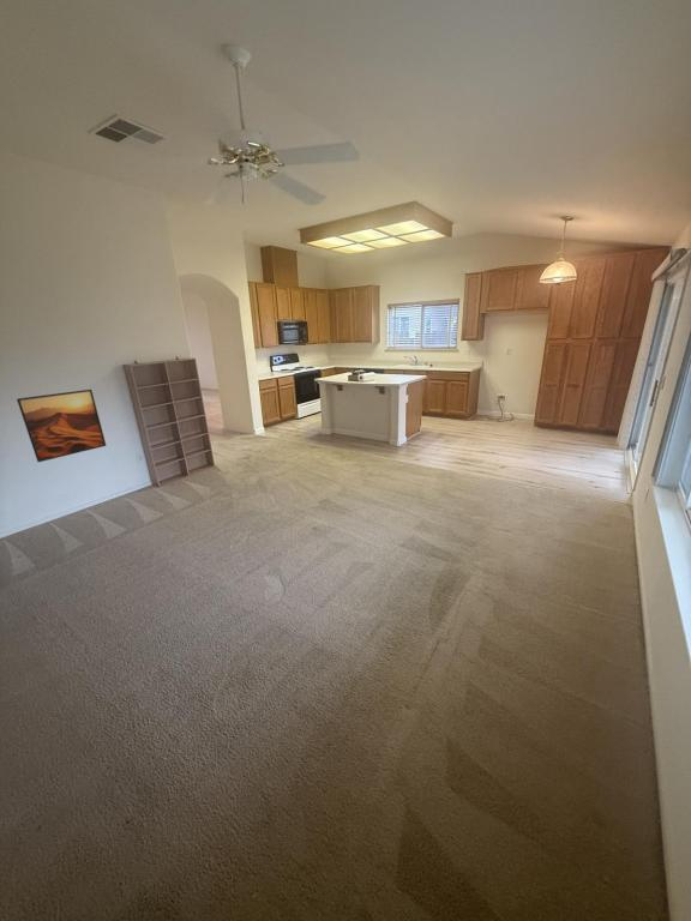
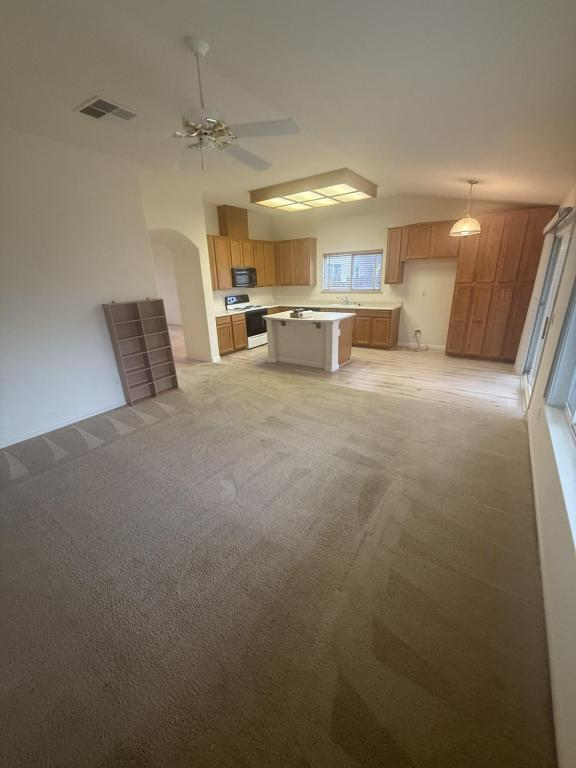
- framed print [16,389,107,463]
